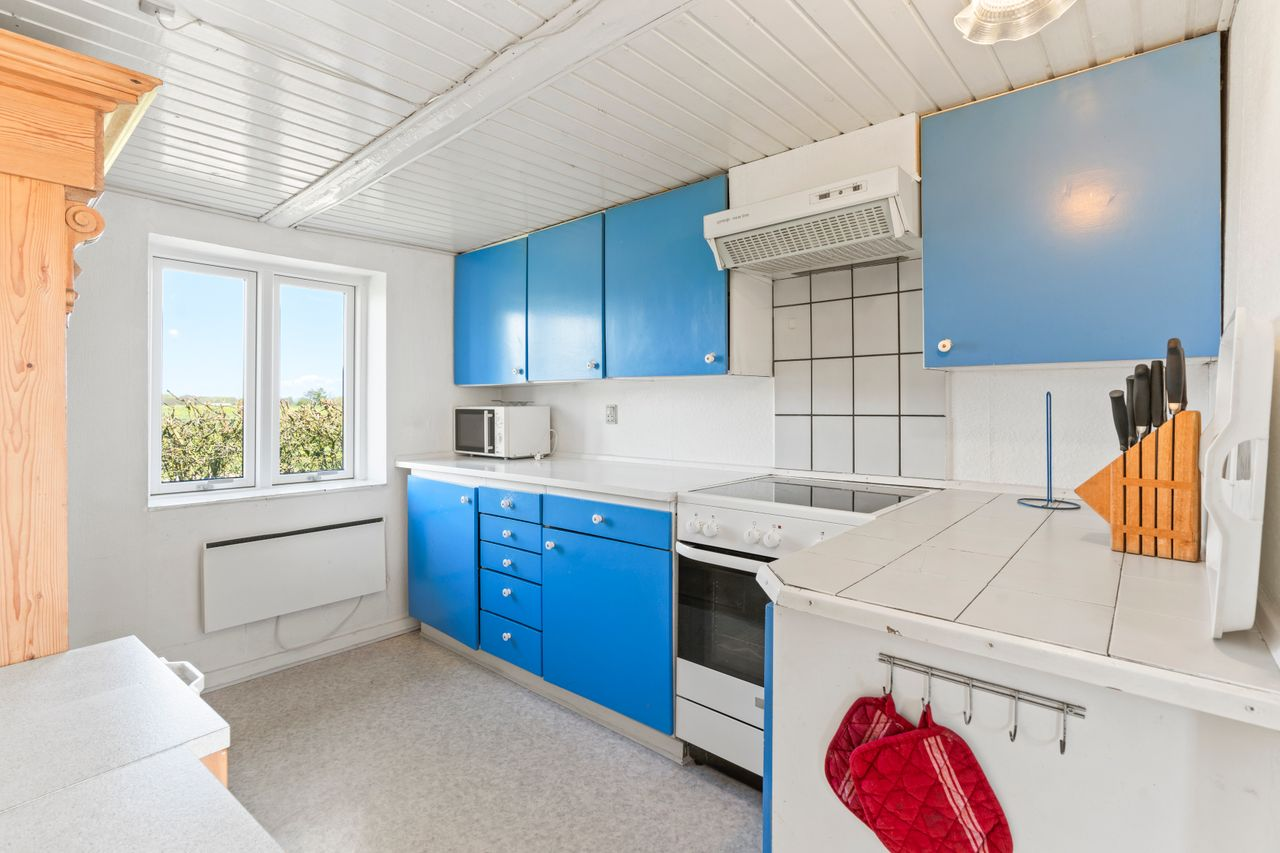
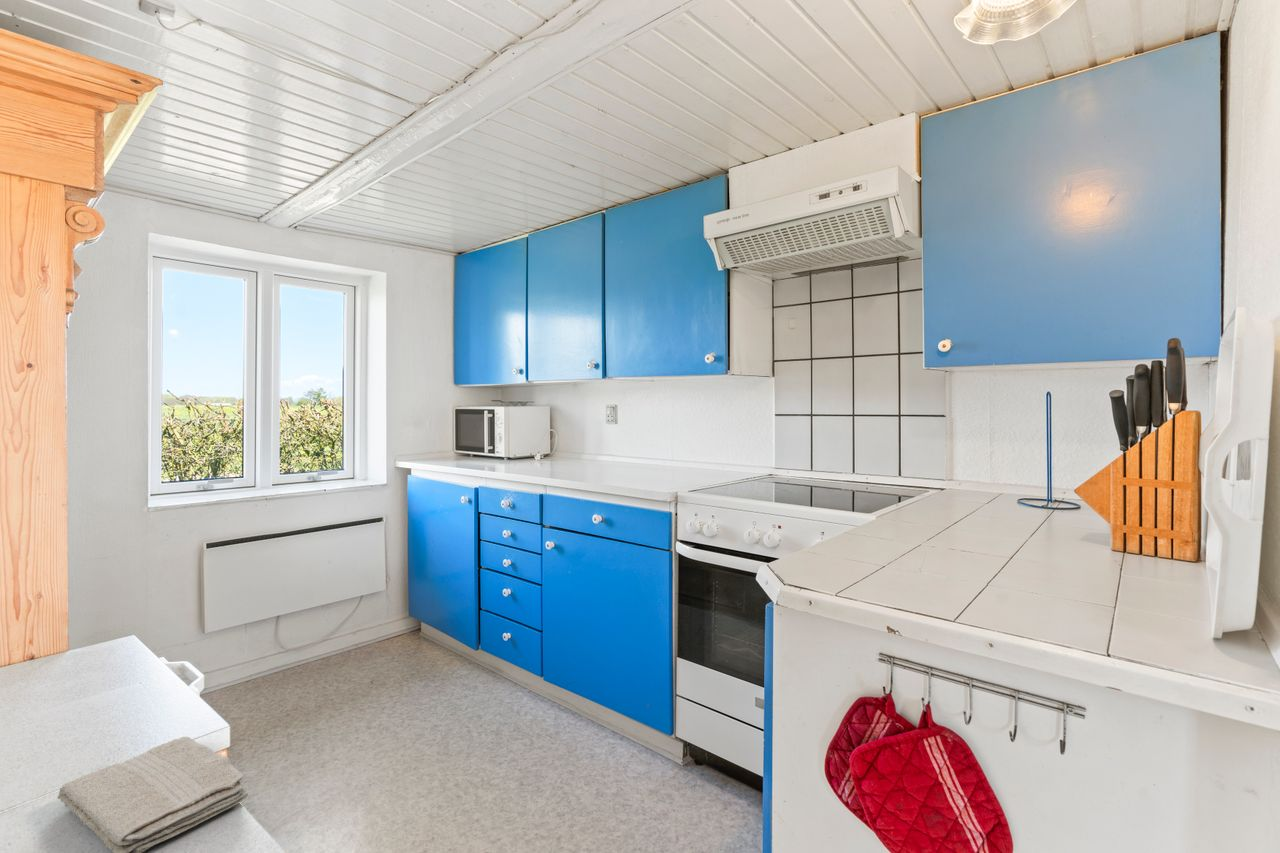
+ washcloth [56,736,249,853]
